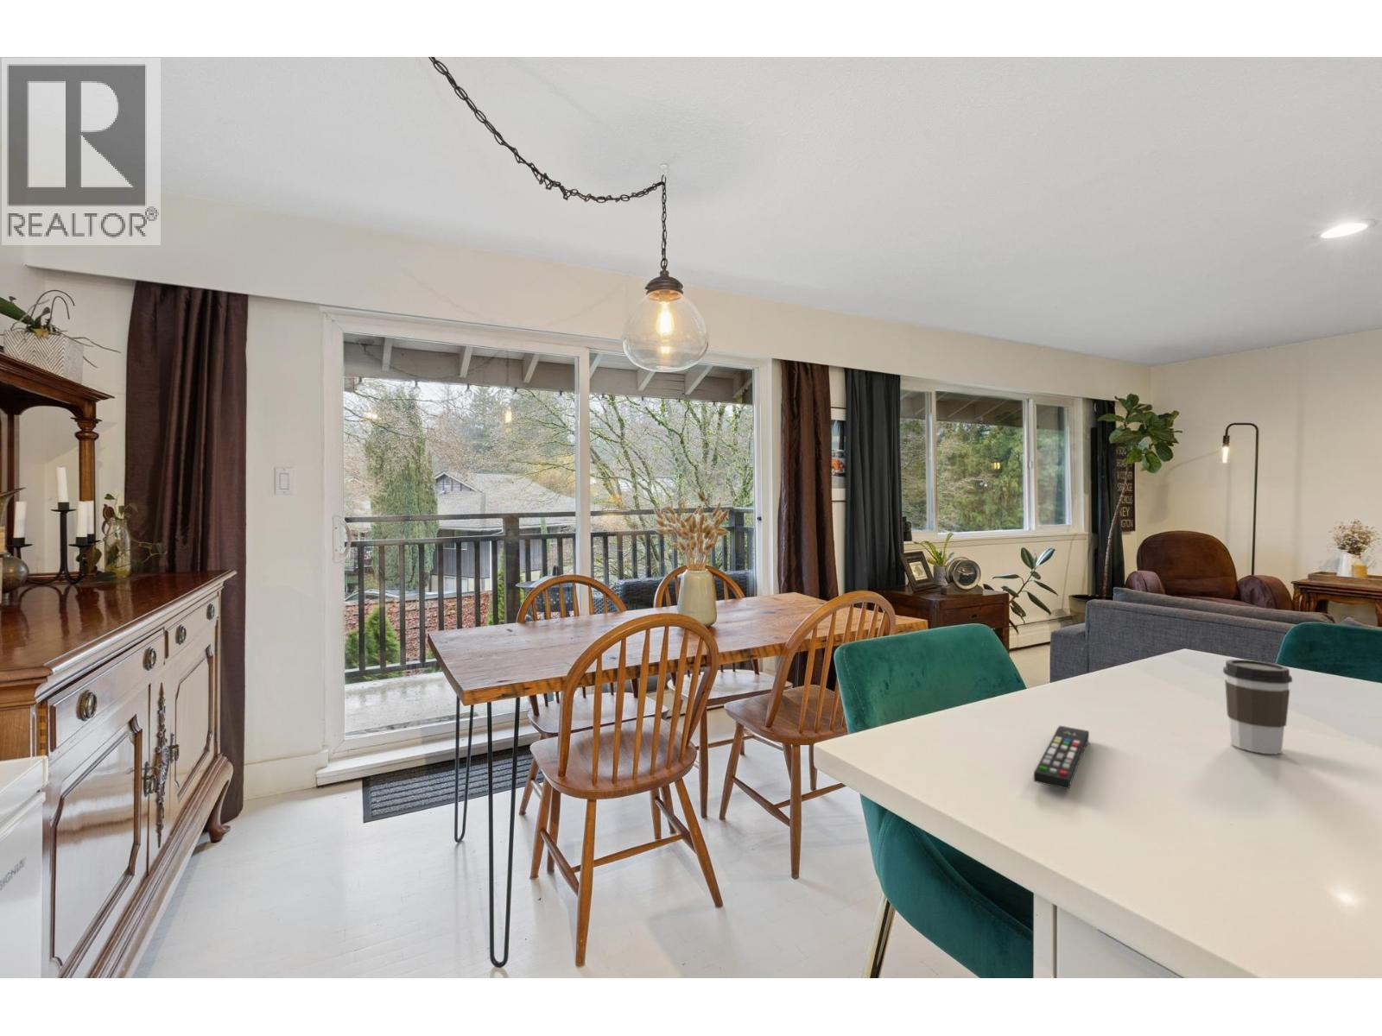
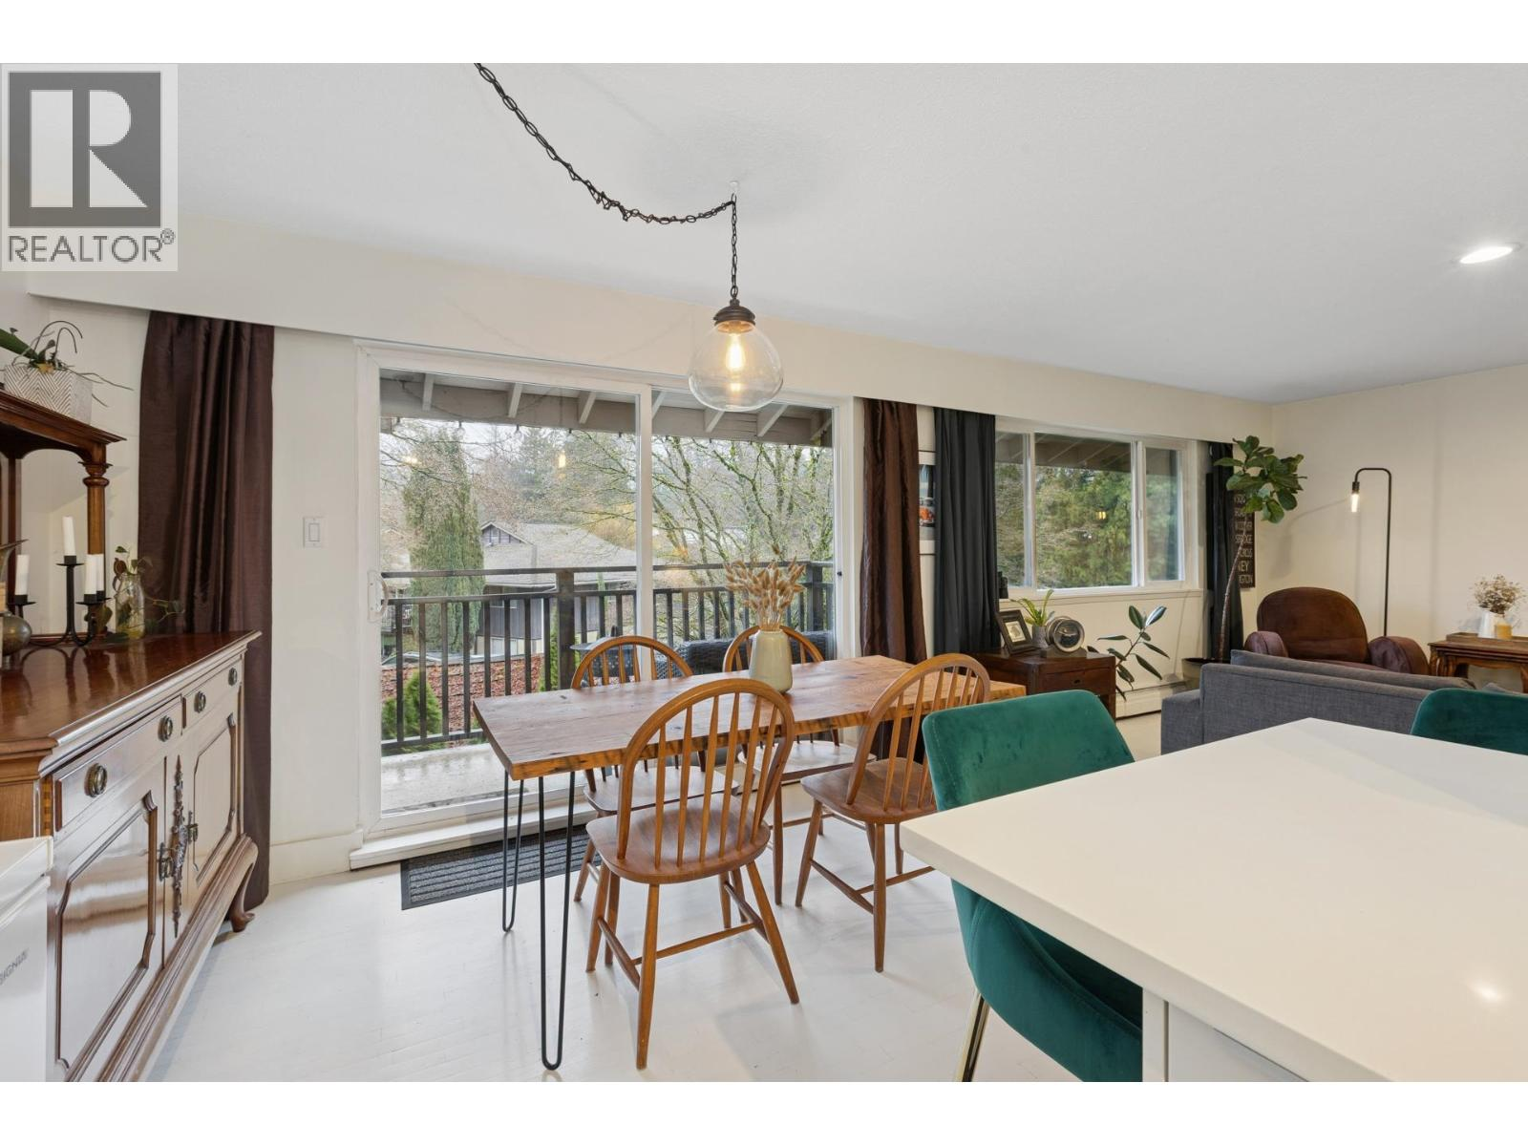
- coffee cup [1222,658,1293,755]
- remote control [1033,725,1090,790]
